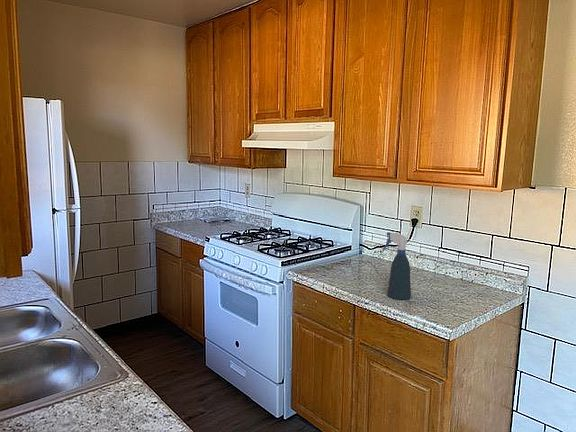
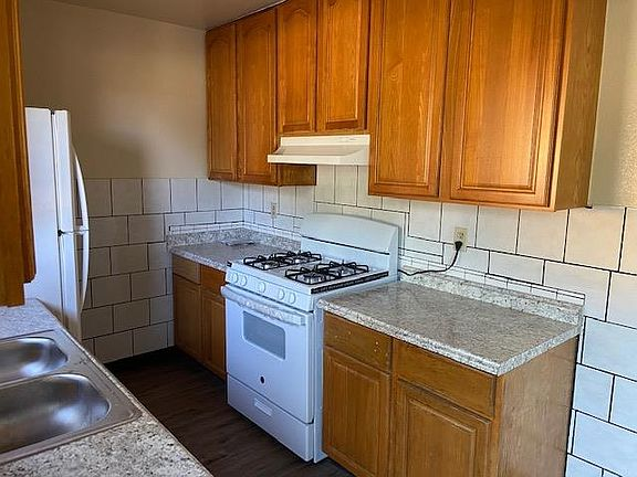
- spray bottle [381,231,414,301]
